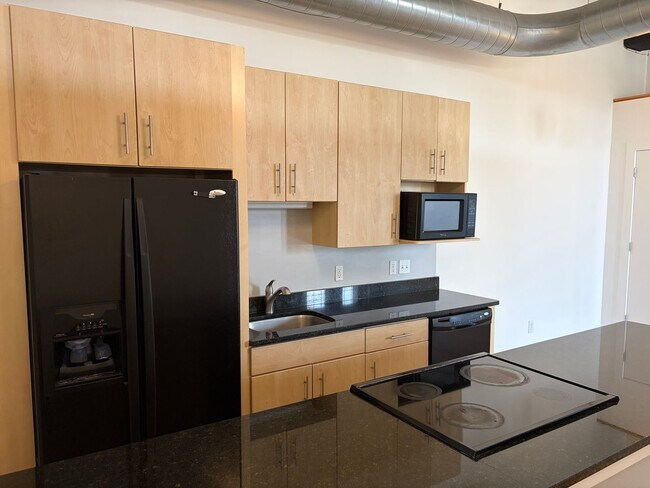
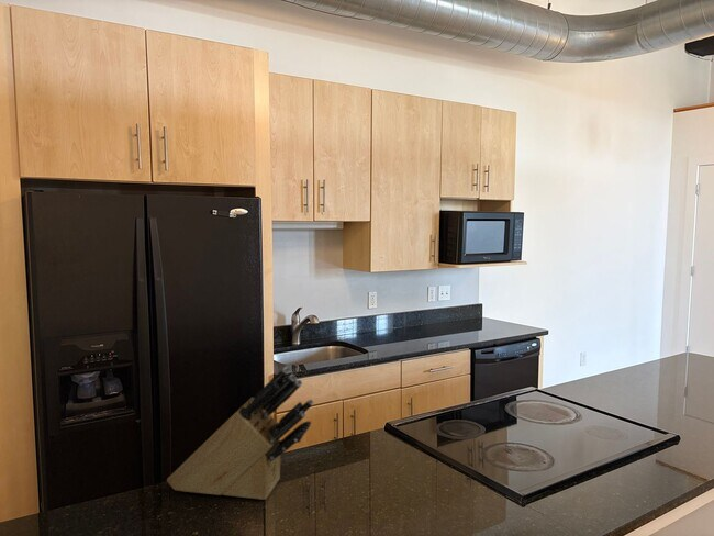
+ knife block [166,366,315,501]
